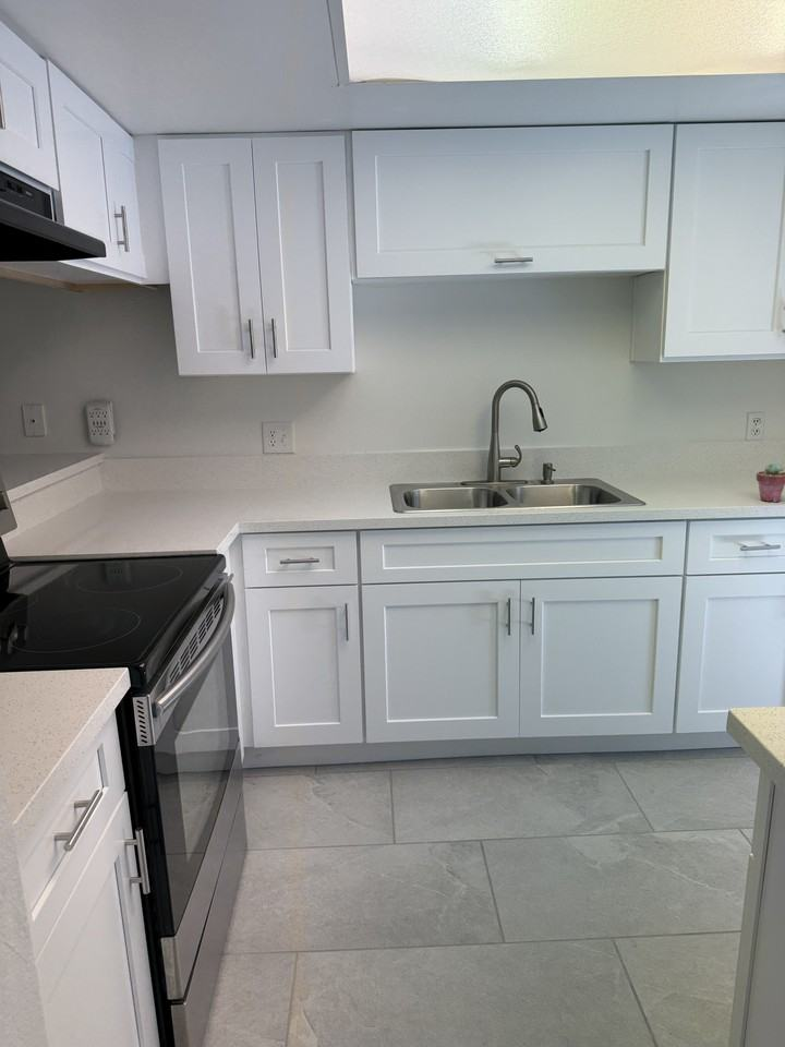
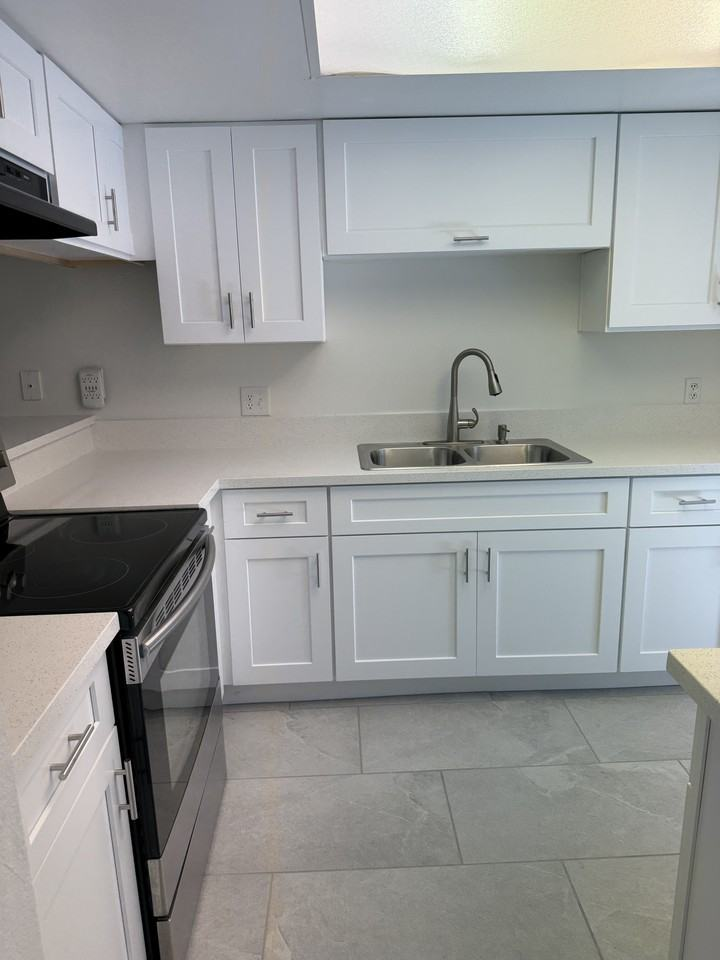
- potted succulent [756,461,785,503]
